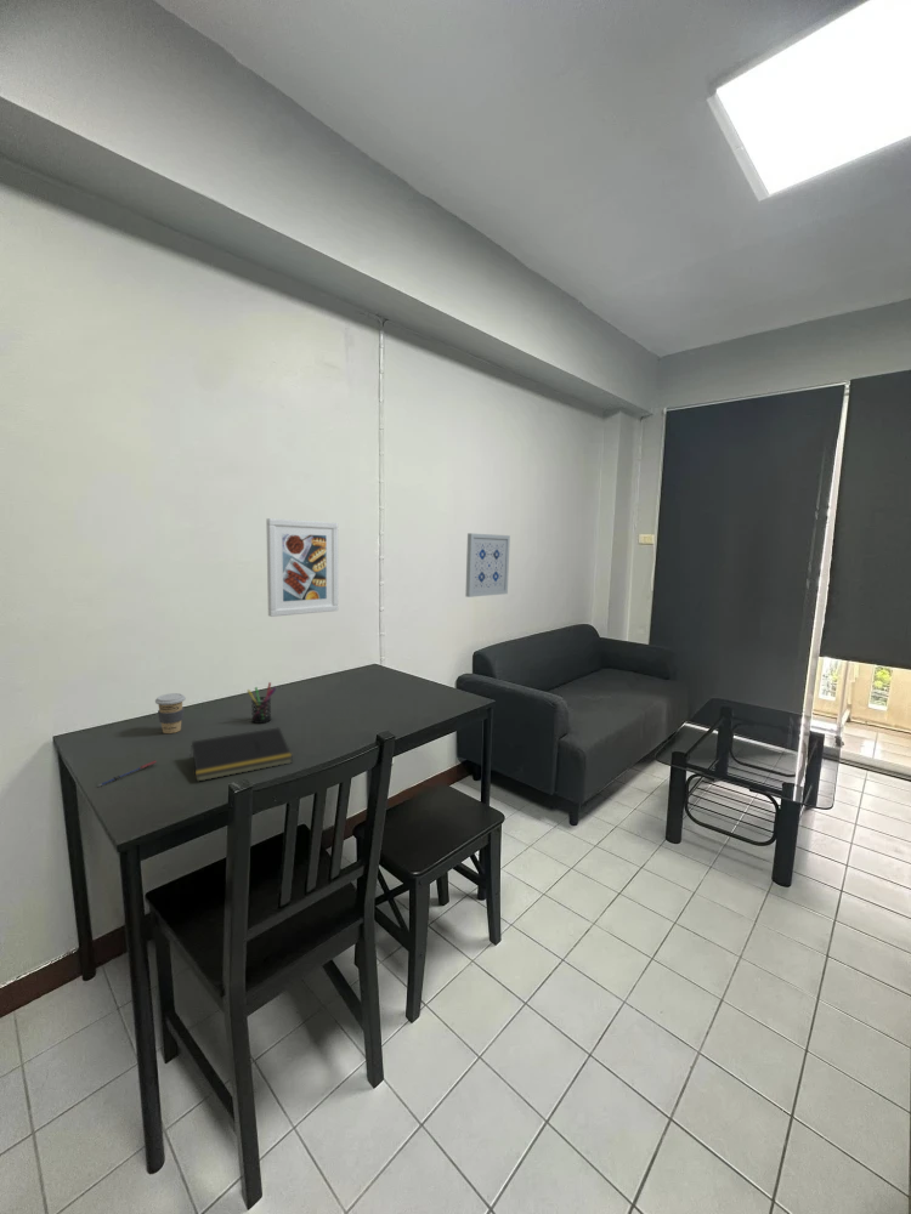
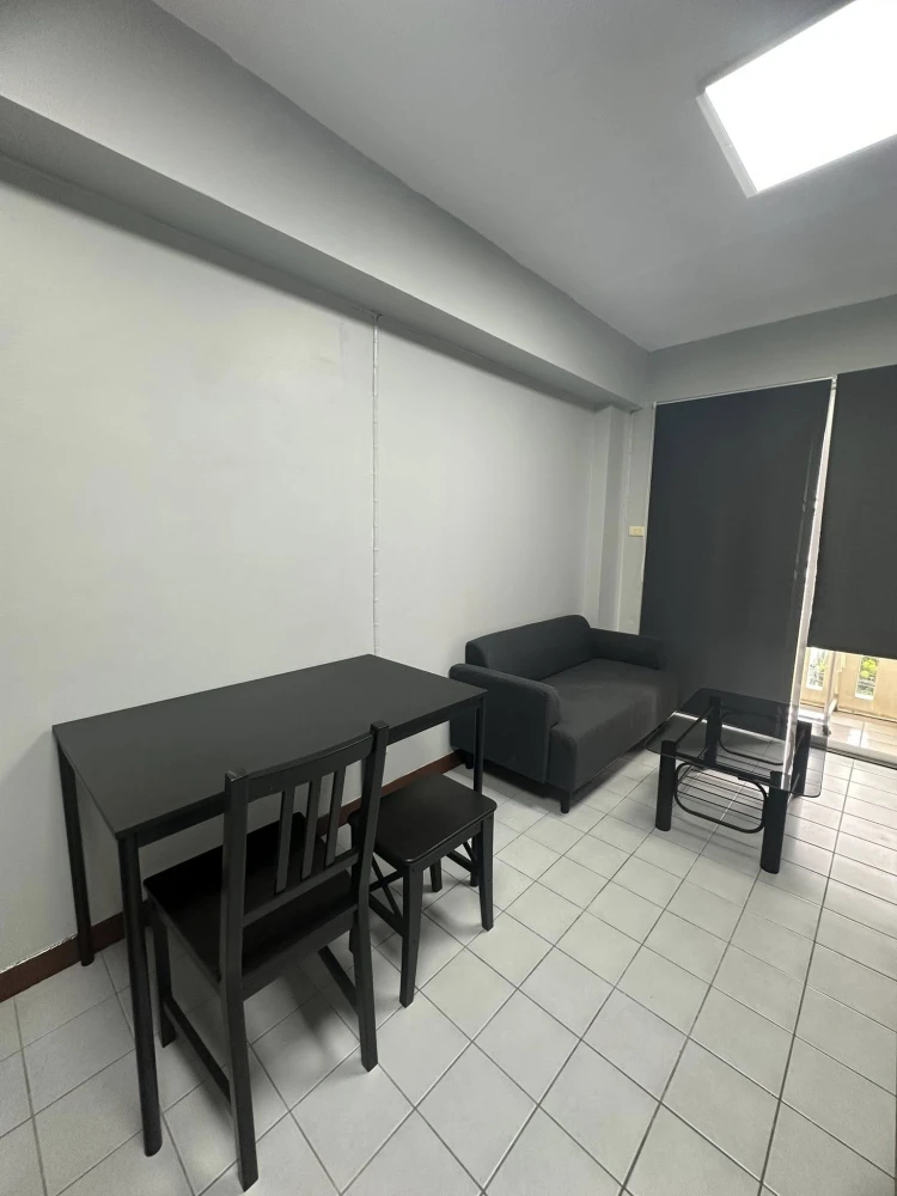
- pen holder [247,681,277,725]
- coffee cup [154,692,187,734]
- notepad [188,726,294,783]
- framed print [265,517,339,618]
- wall art [464,532,511,599]
- pen [97,760,158,788]
